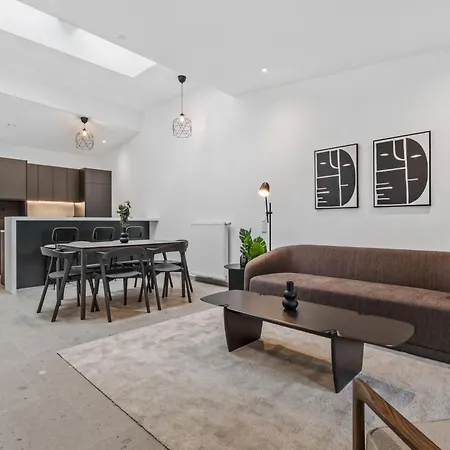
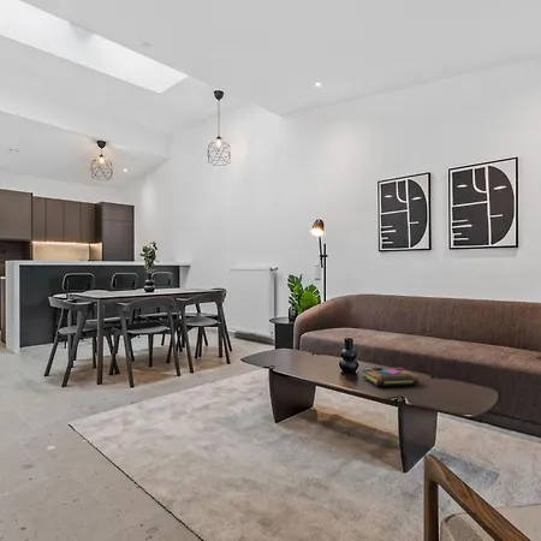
+ decorative book [361,365,420,387]
